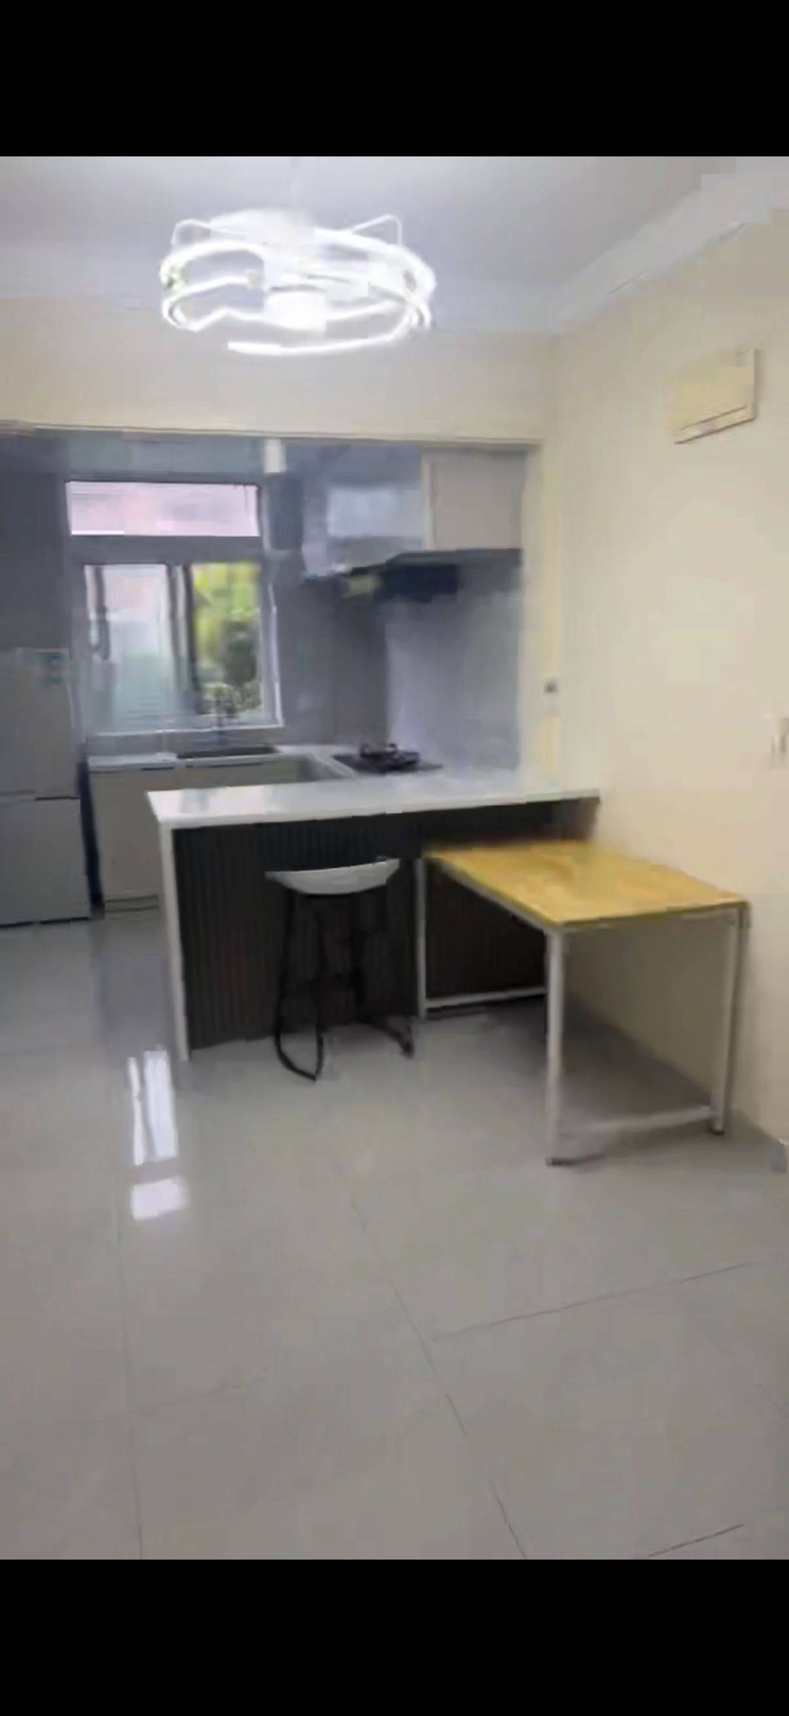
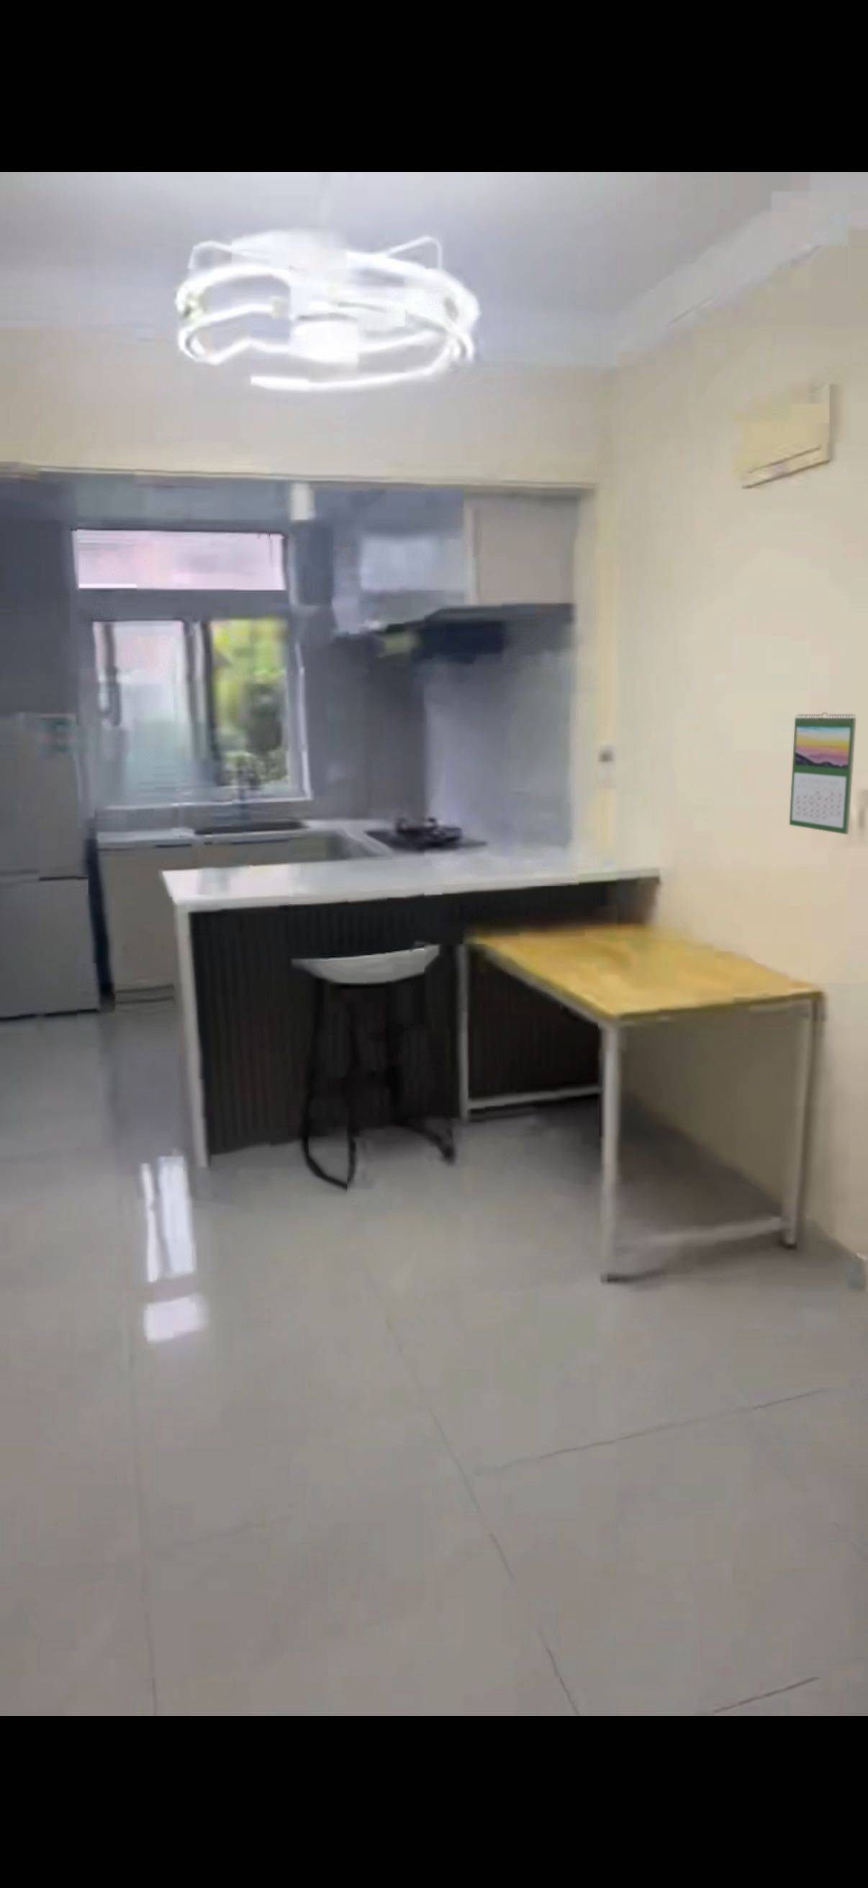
+ calendar [789,712,856,836]
